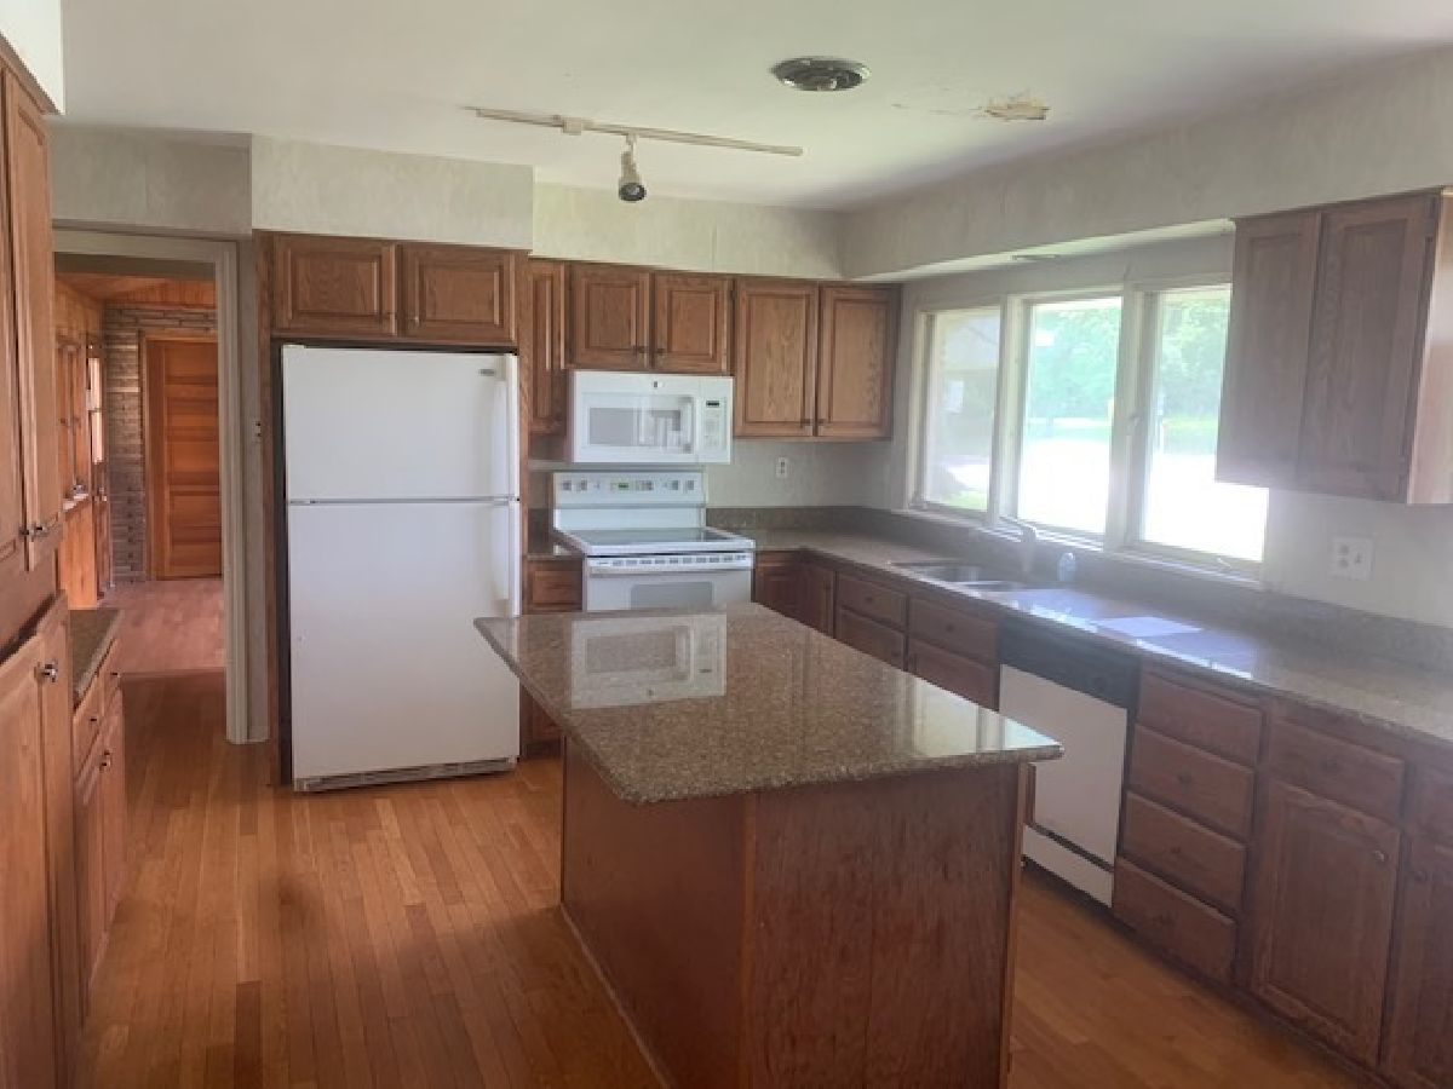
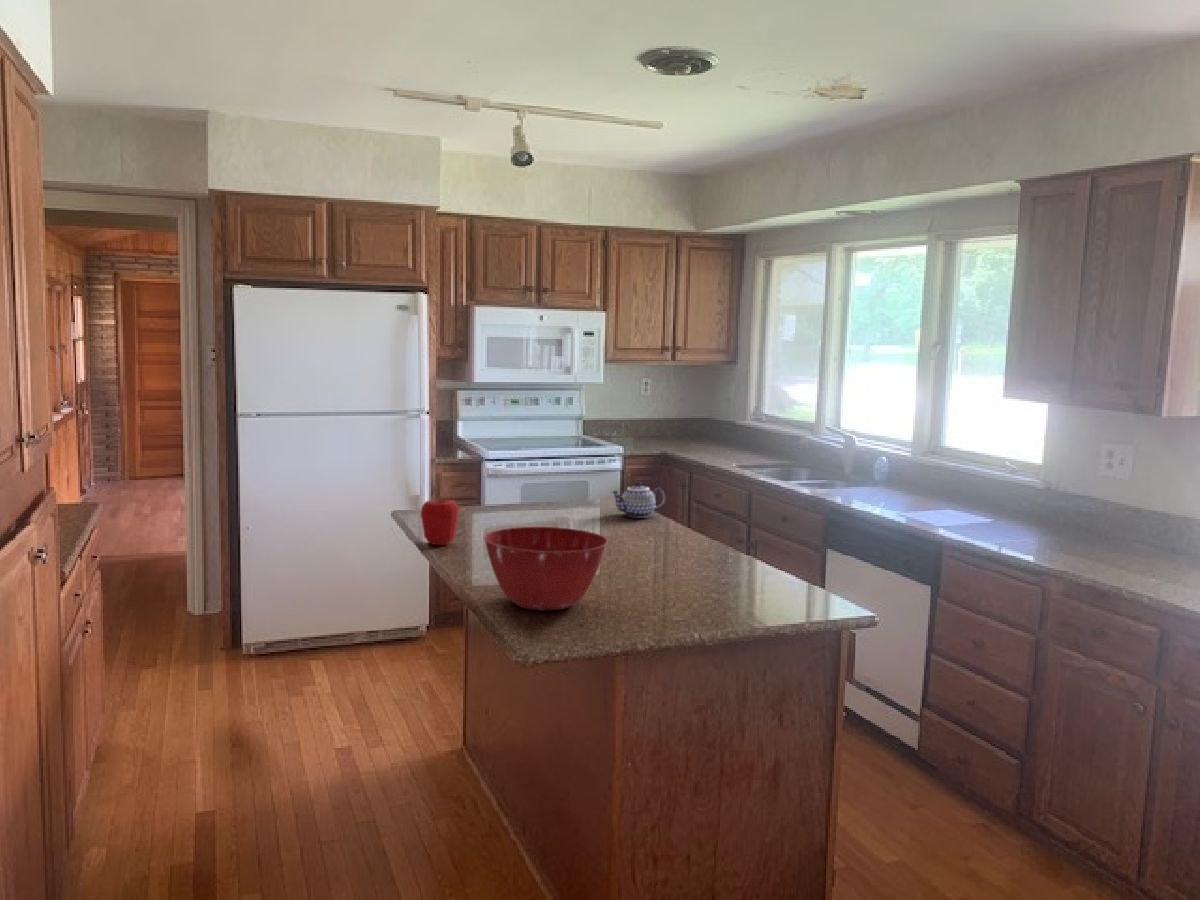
+ mixing bowl [483,526,609,611]
+ apple [420,496,460,546]
+ teapot [610,481,667,519]
